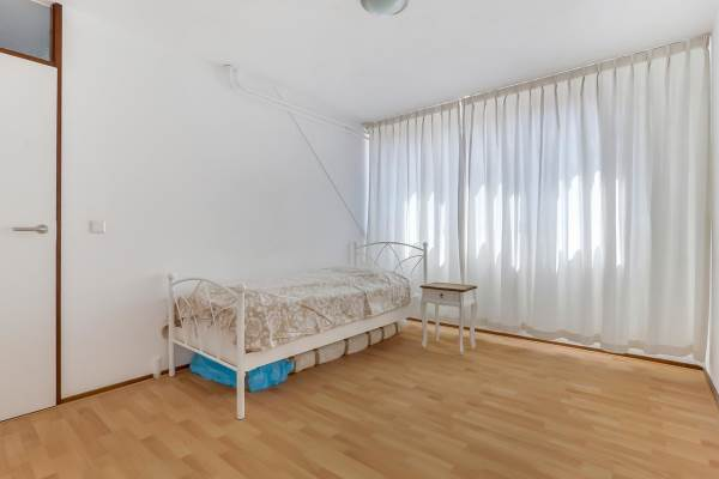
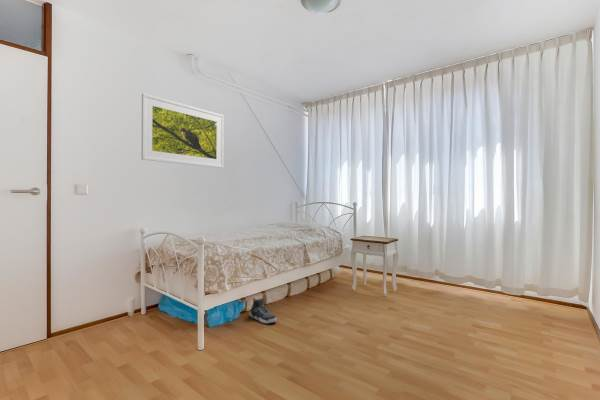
+ sneaker [249,296,278,324]
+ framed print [140,92,225,169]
